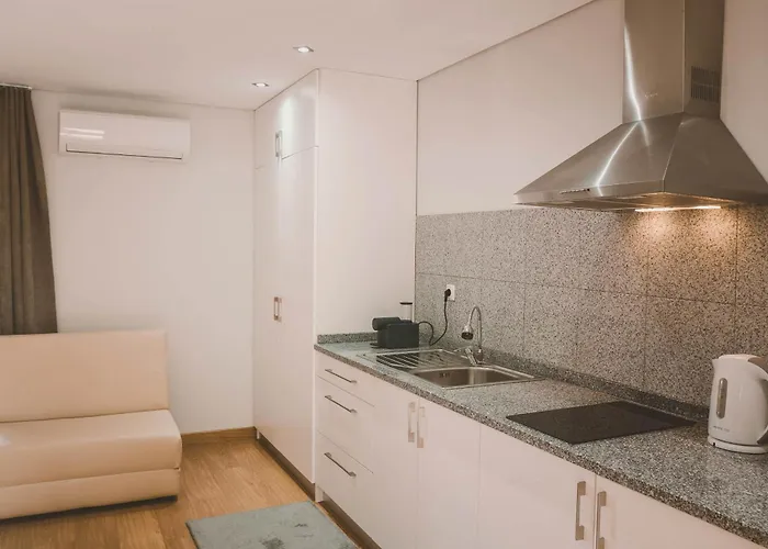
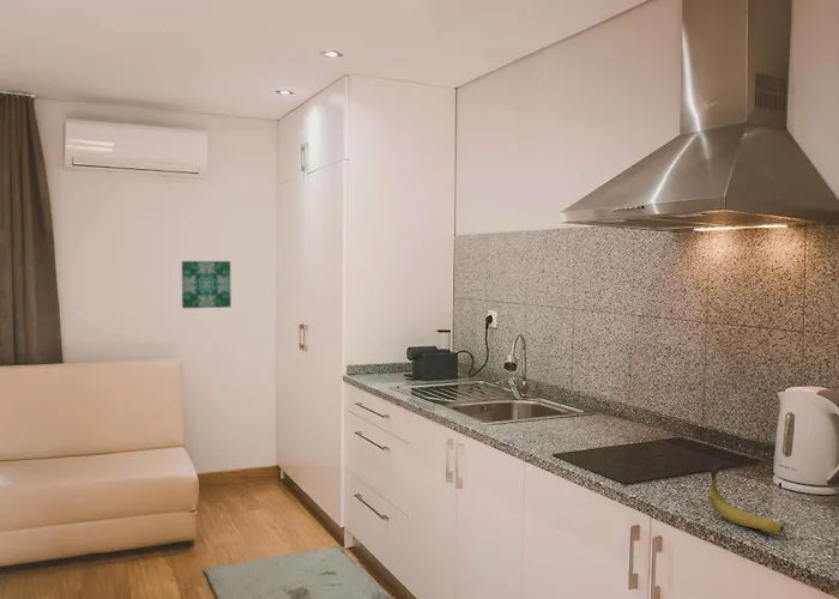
+ banana [707,465,785,534]
+ wall art [181,260,233,309]
